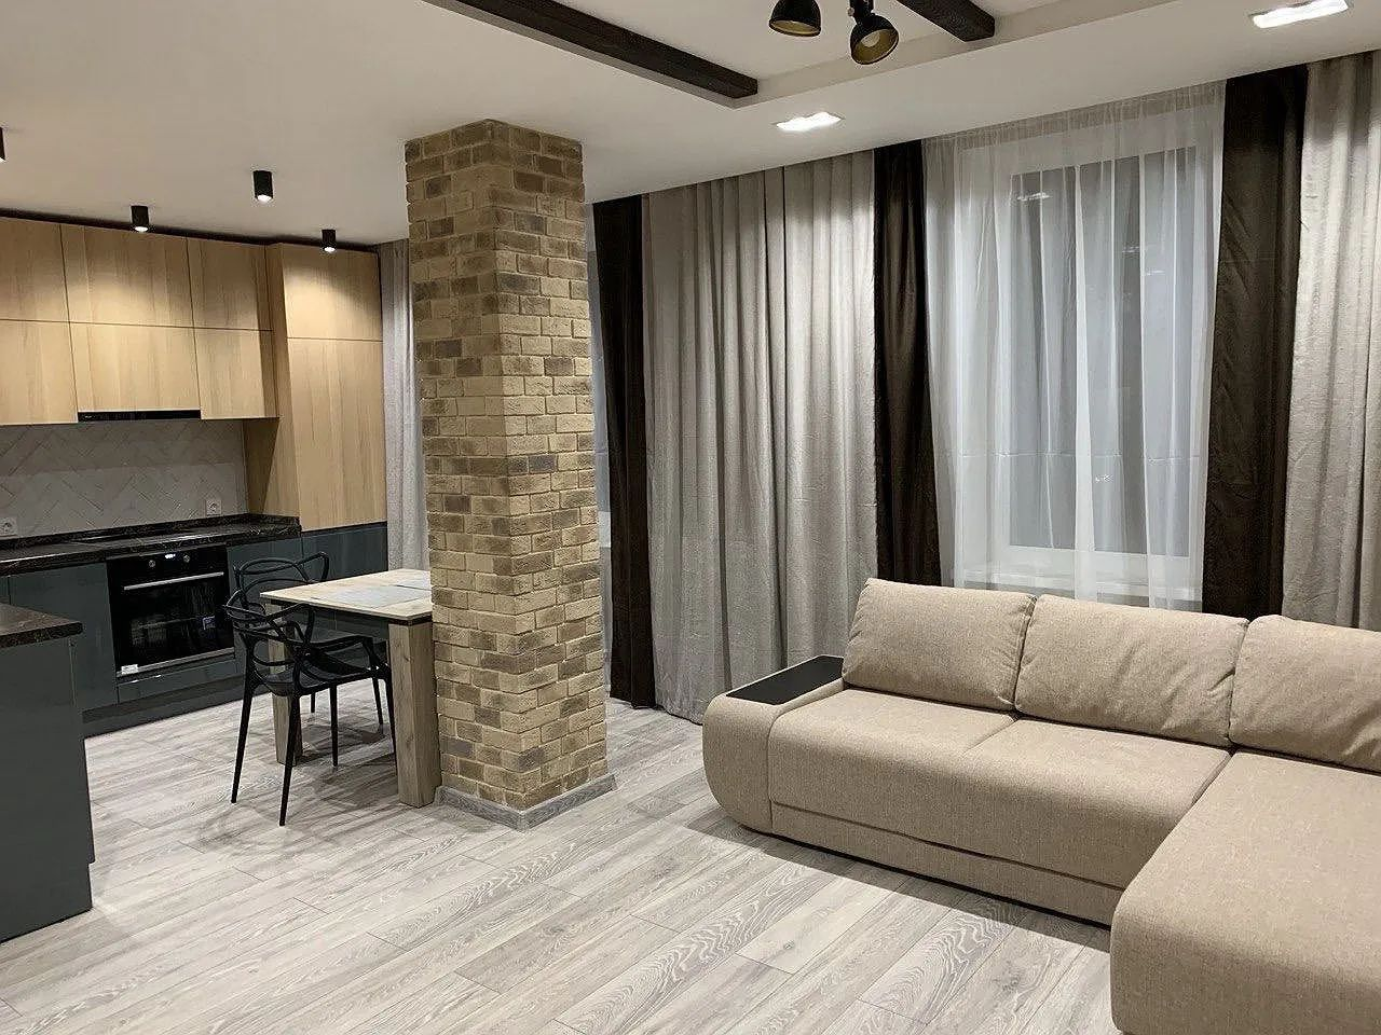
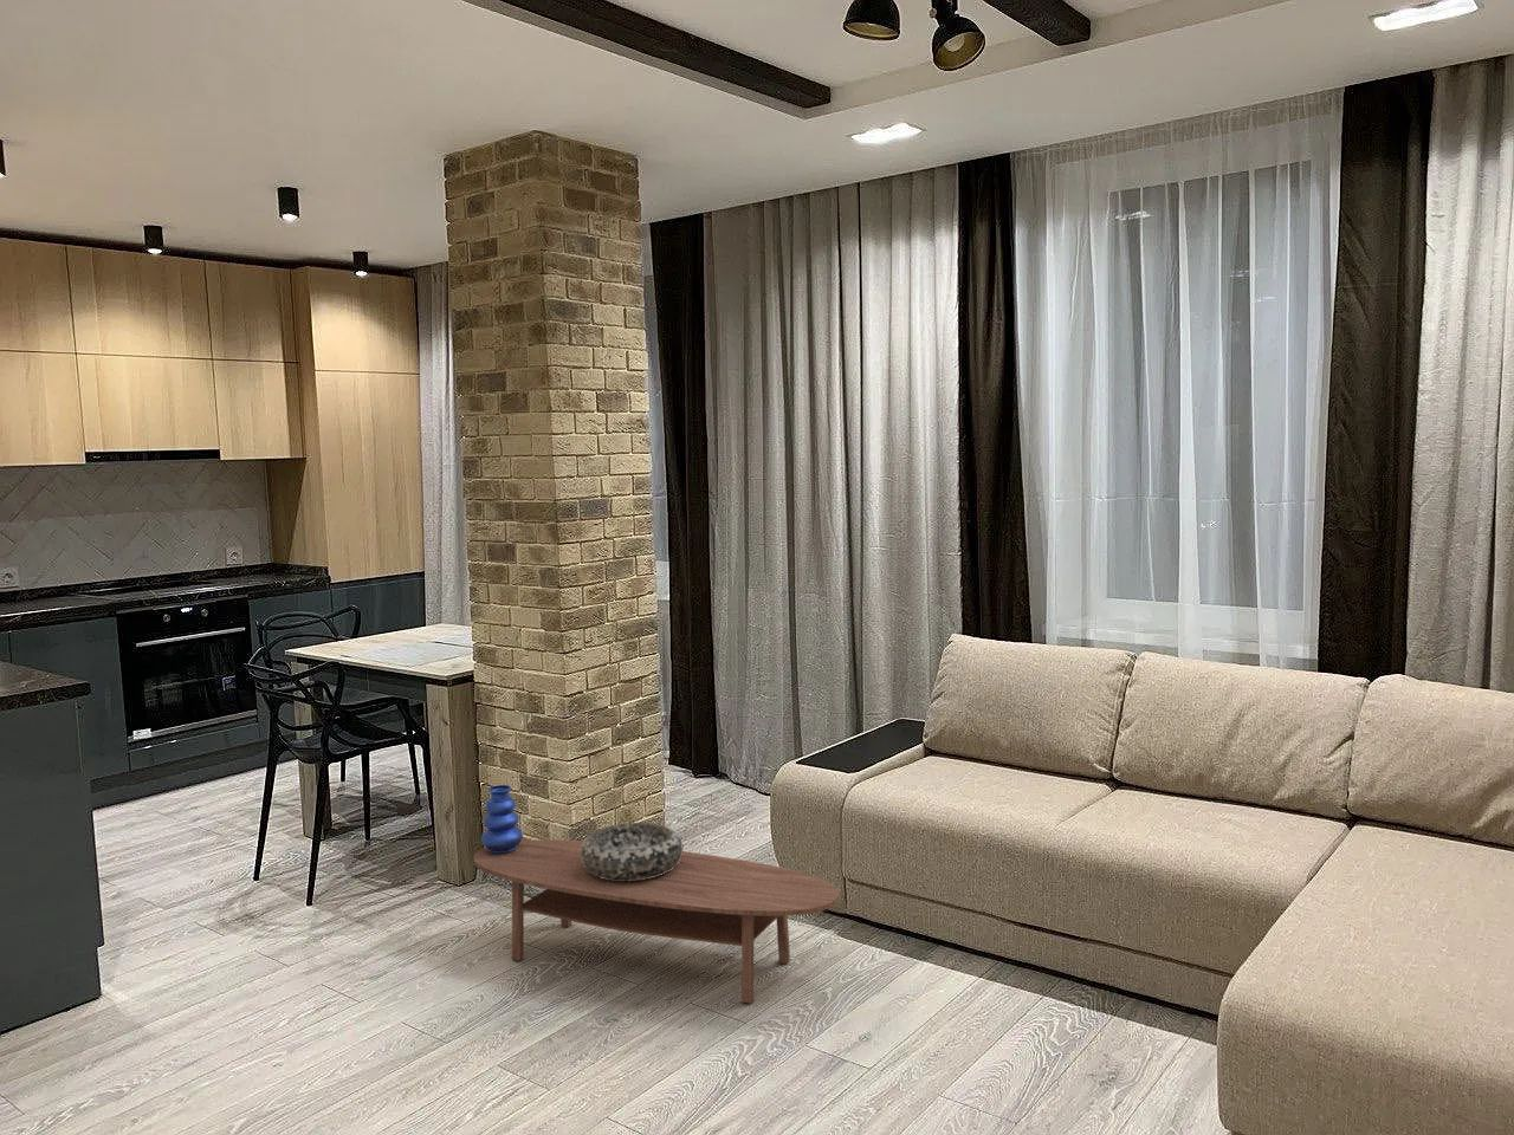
+ coffee table [473,838,840,1004]
+ vase [480,783,525,854]
+ decorative bowl [581,821,683,881]
